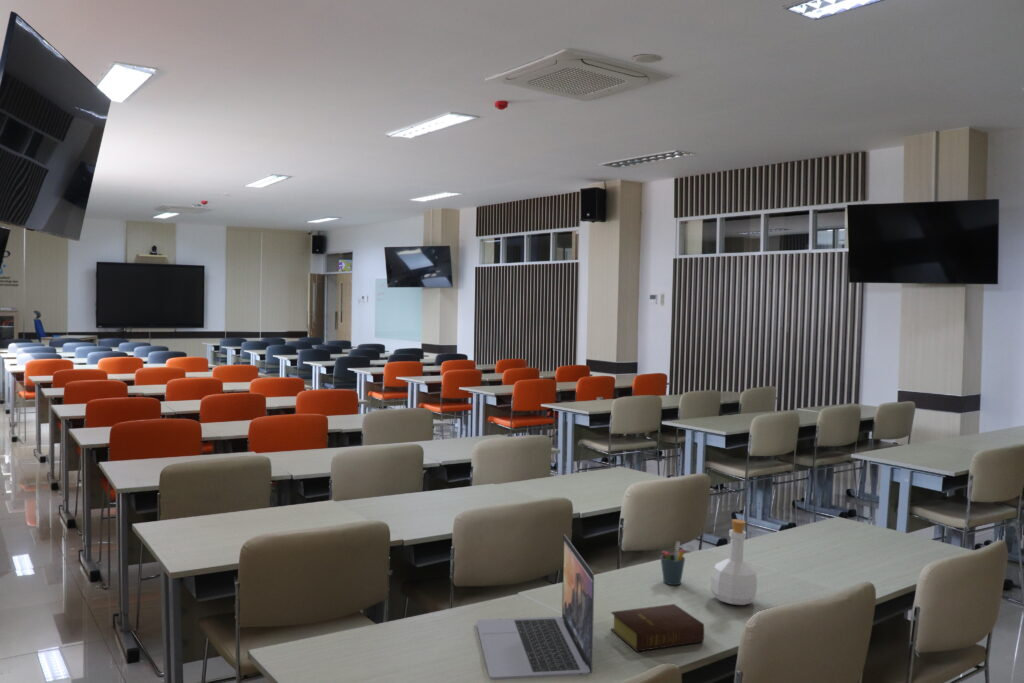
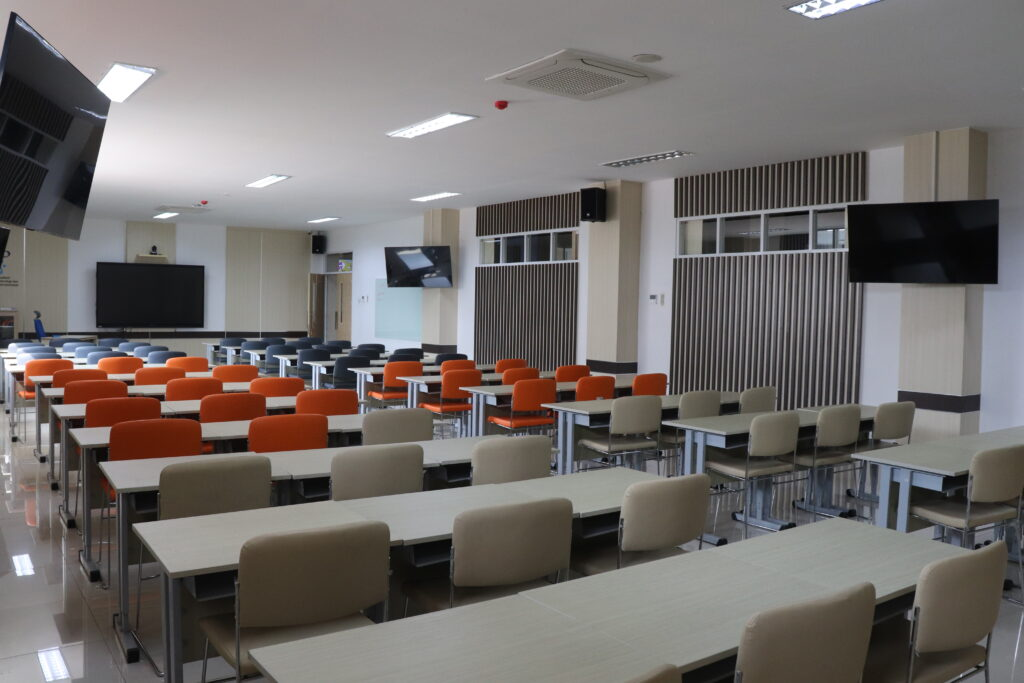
- bible [610,603,705,653]
- pen holder [660,540,686,586]
- laptop [476,534,595,681]
- bottle [710,518,758,606]
